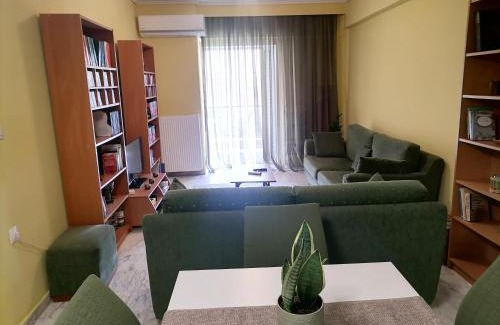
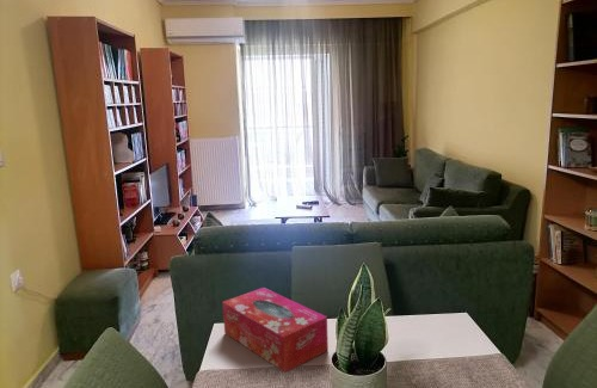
+ tissue box [221,287,330,374]
